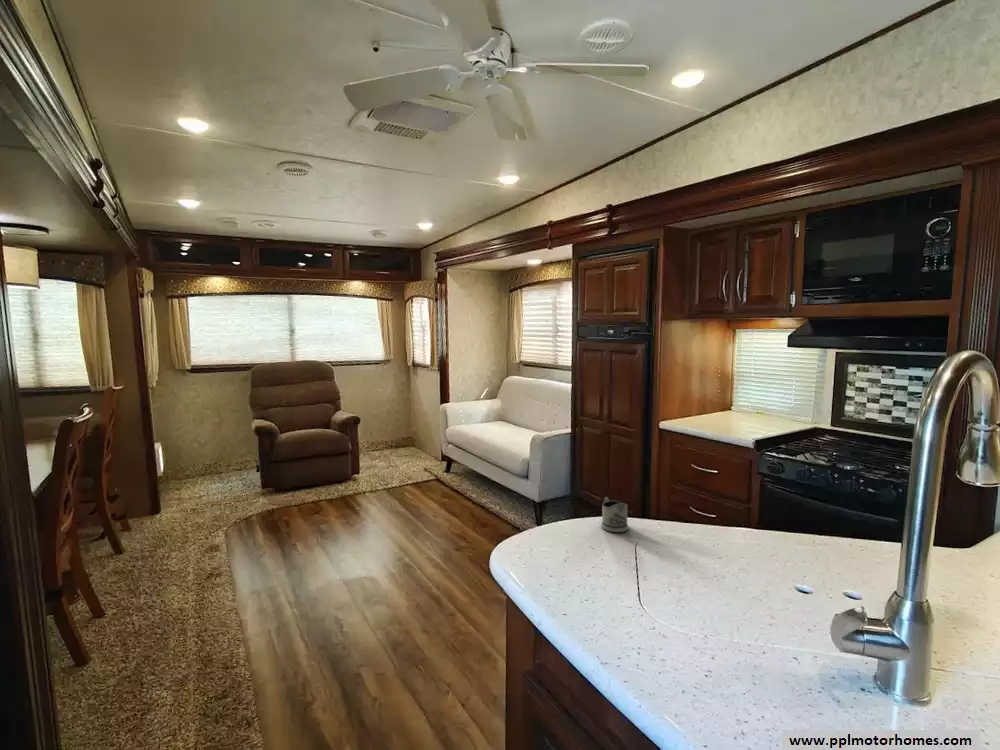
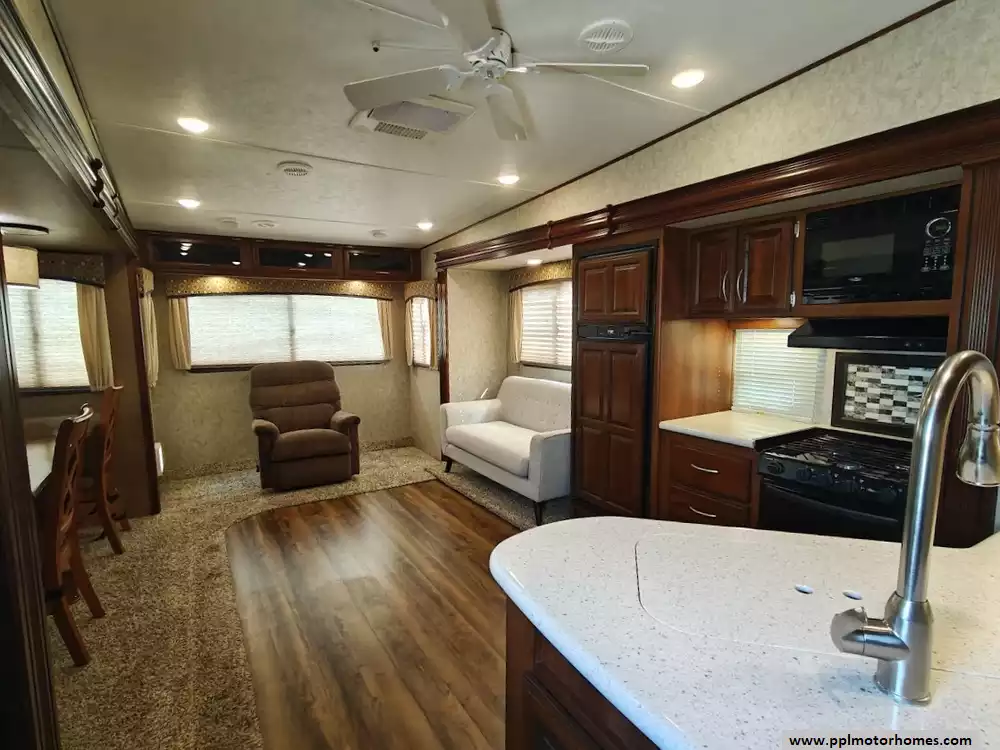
- tea glass holder [600,496,630,533]
